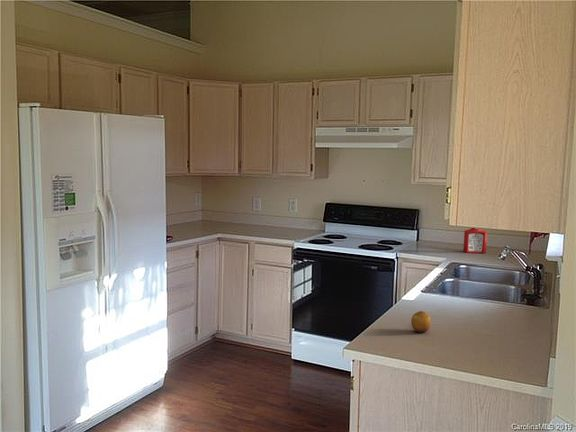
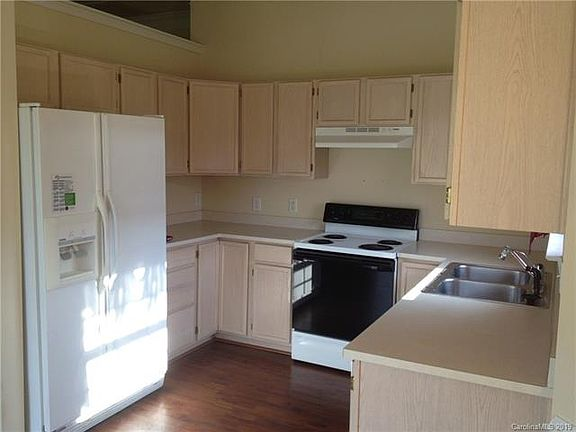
- soap bottle [462,227,488,254]
- fruit [410,310,432,334]
